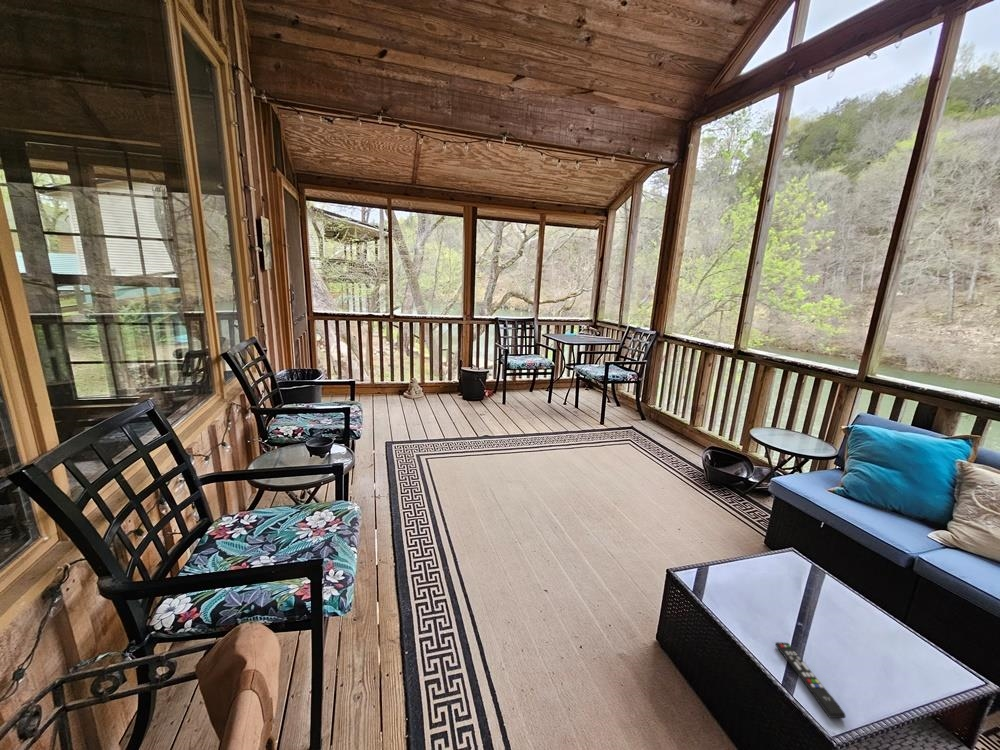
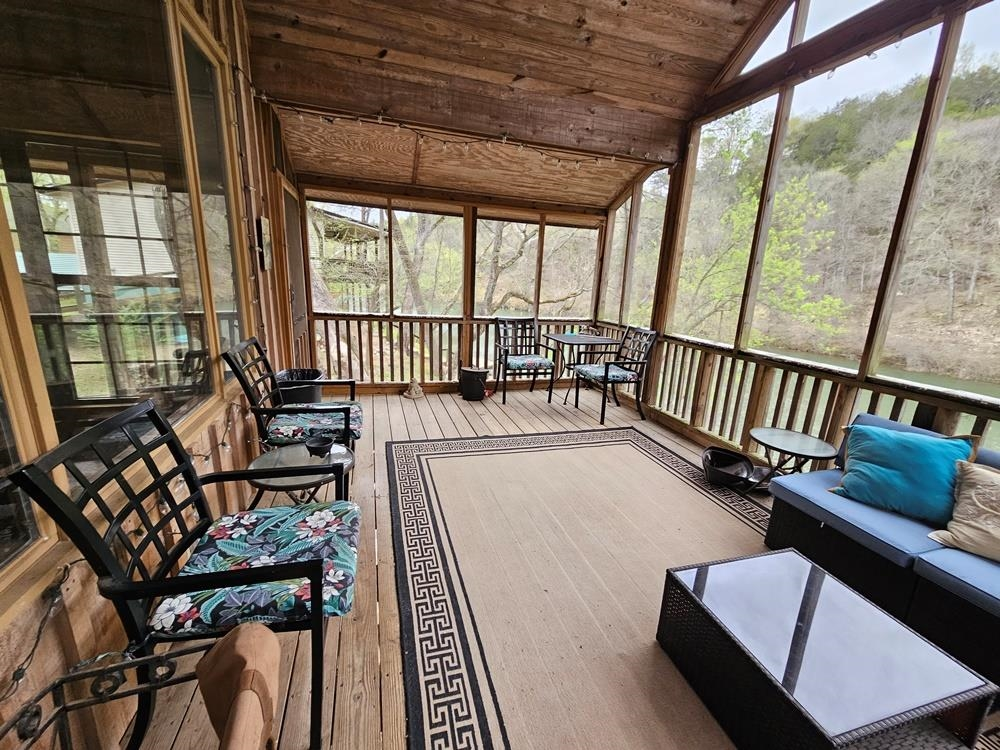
- remote control [774,641,847,719]
